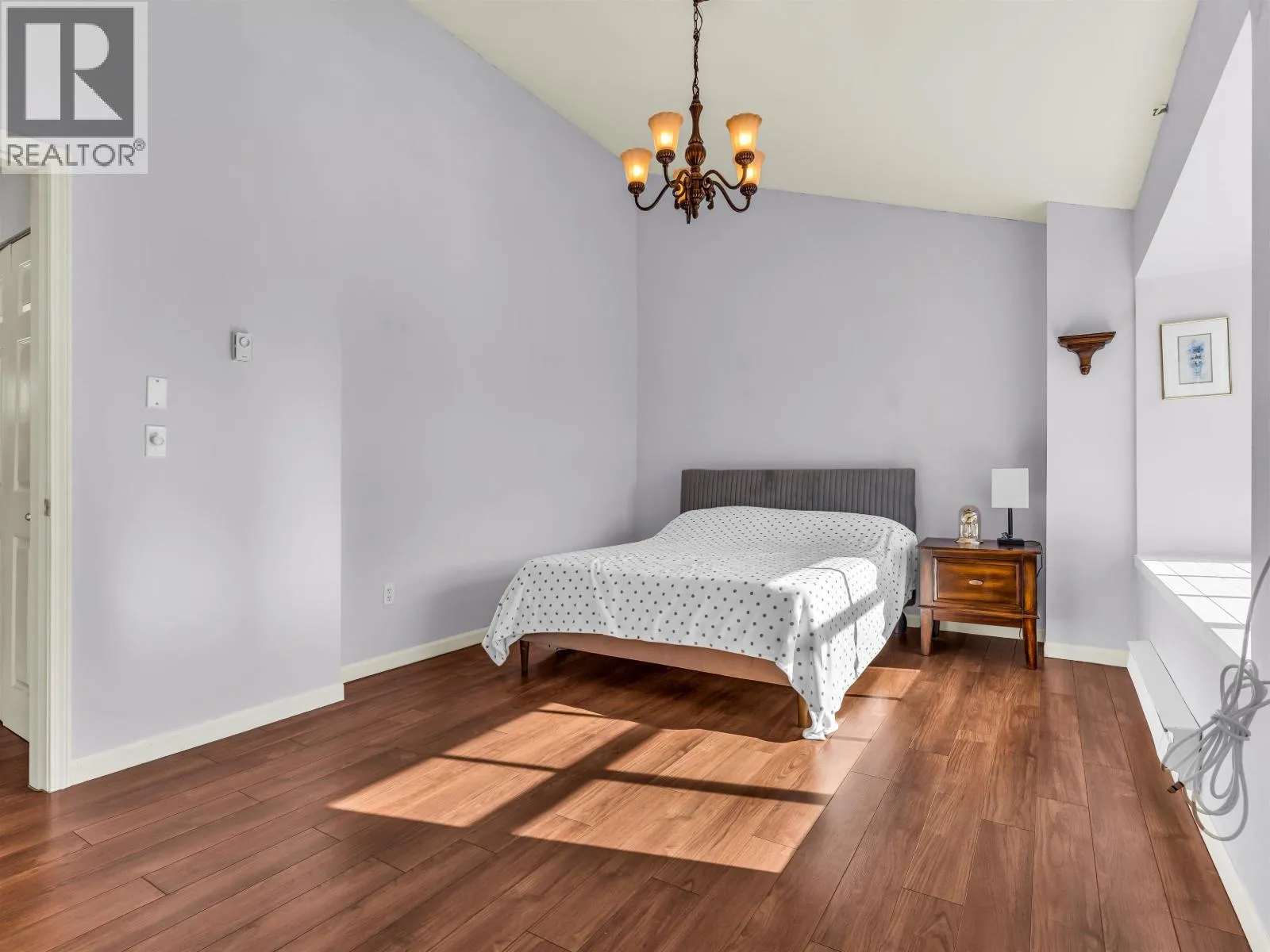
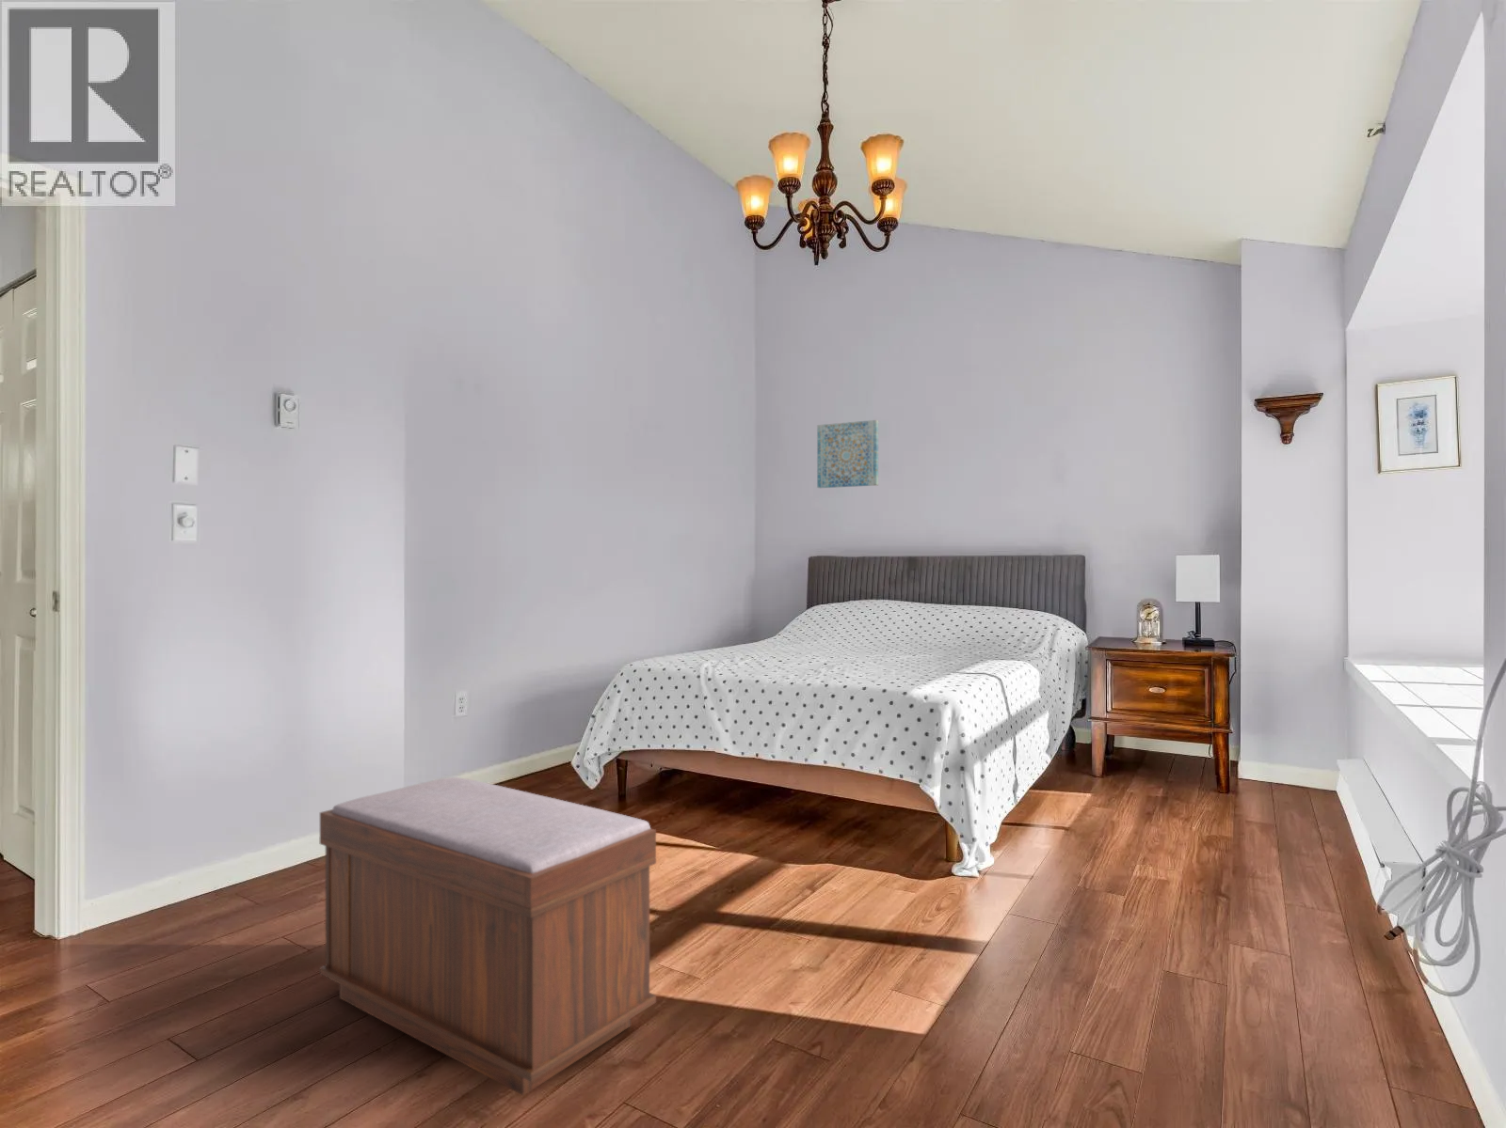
+ wall art [816,419,879,489]
+ bench [319,776,657,1096]
